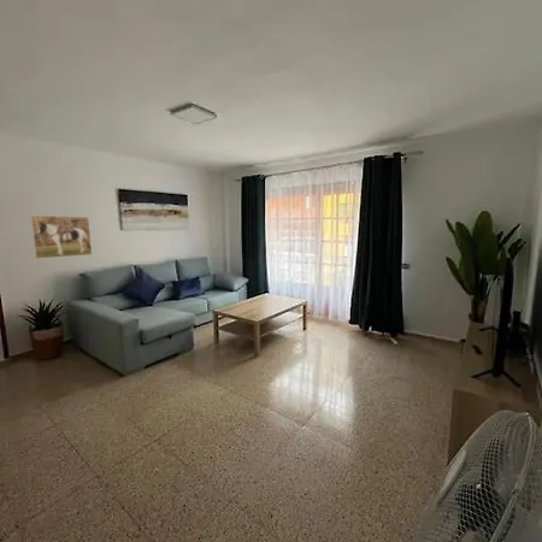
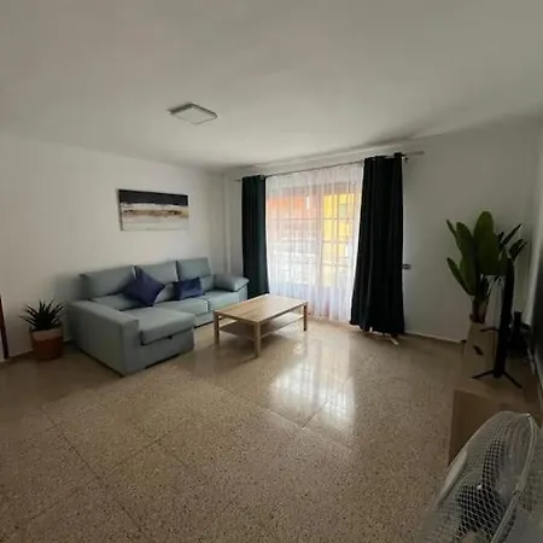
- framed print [29,214,94,260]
